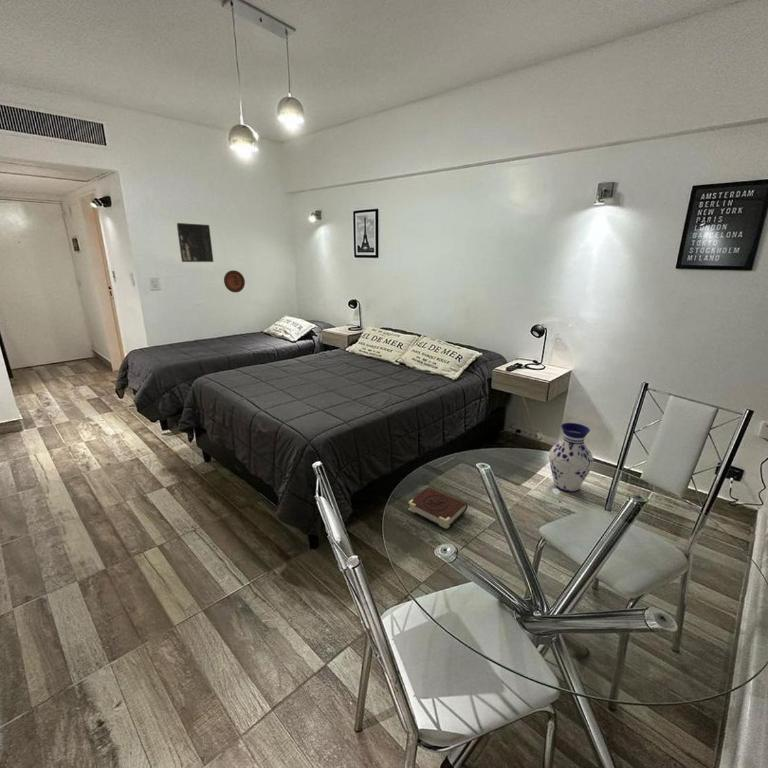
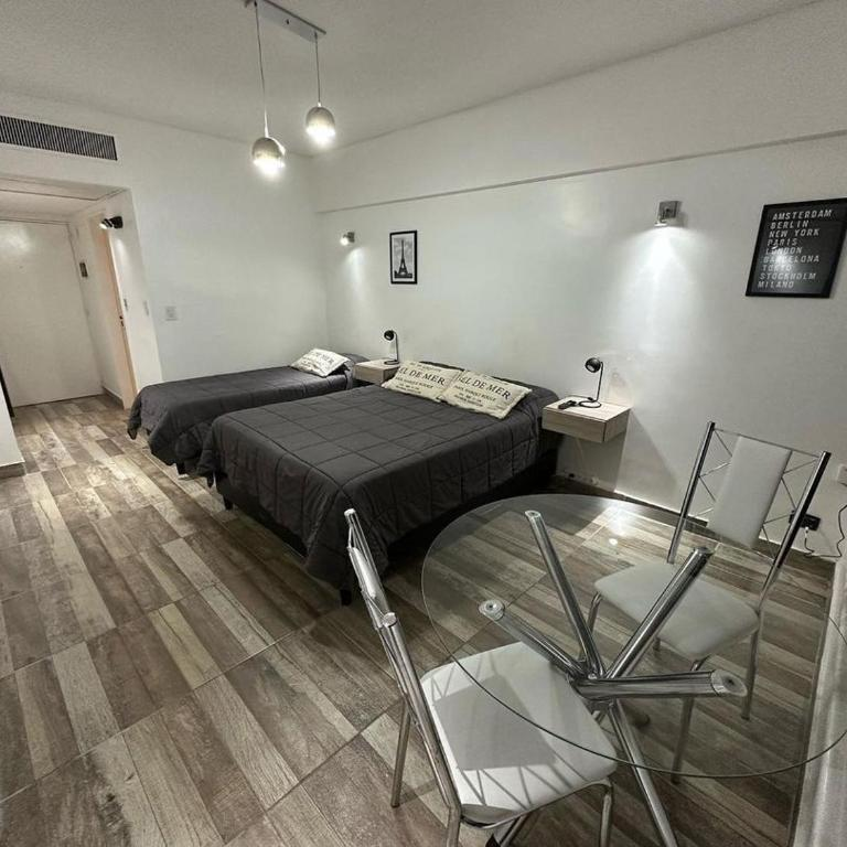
- vase [548,422,595,493]
- decorative plate [223,269,246,293]
- book [407,486,468,530]
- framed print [175,222,214,263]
